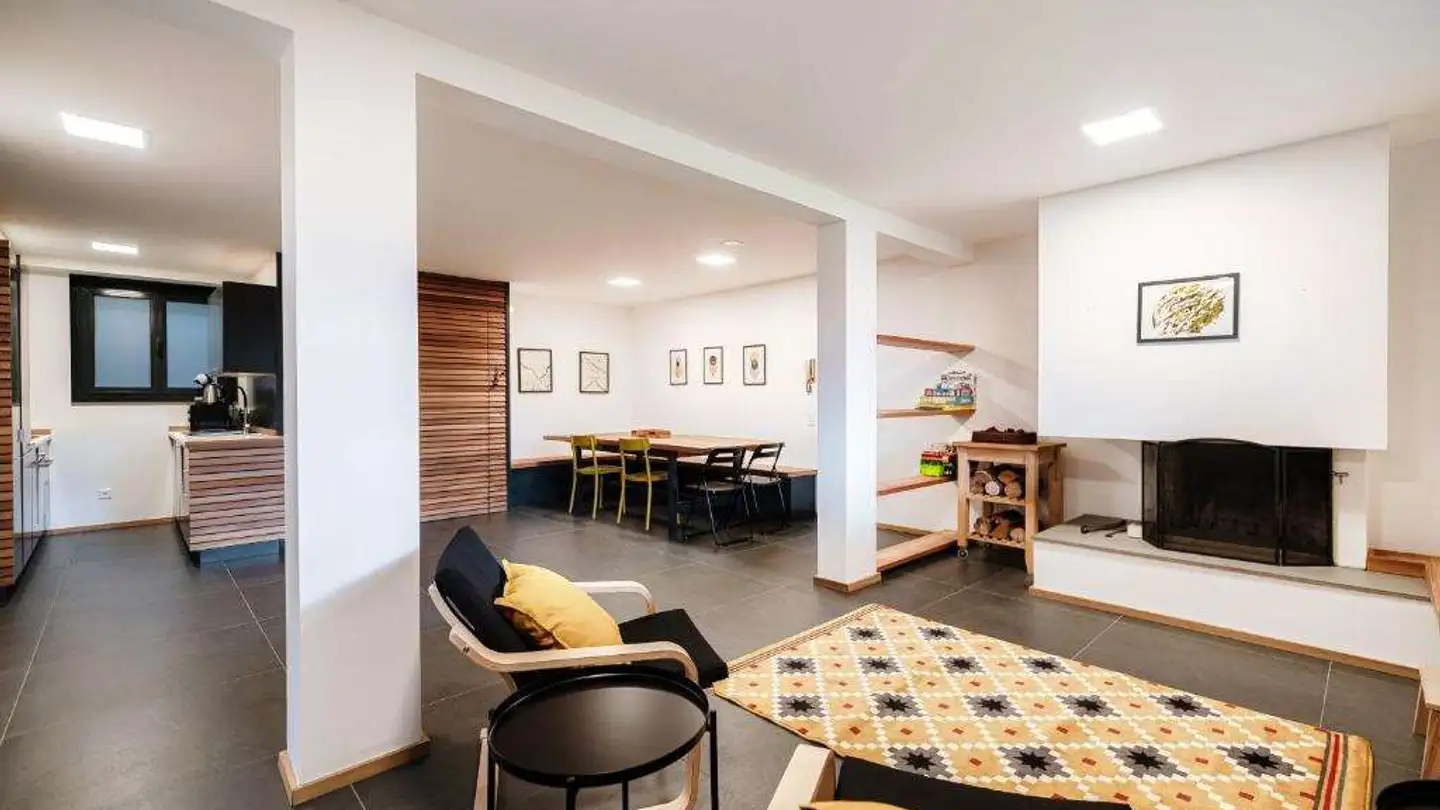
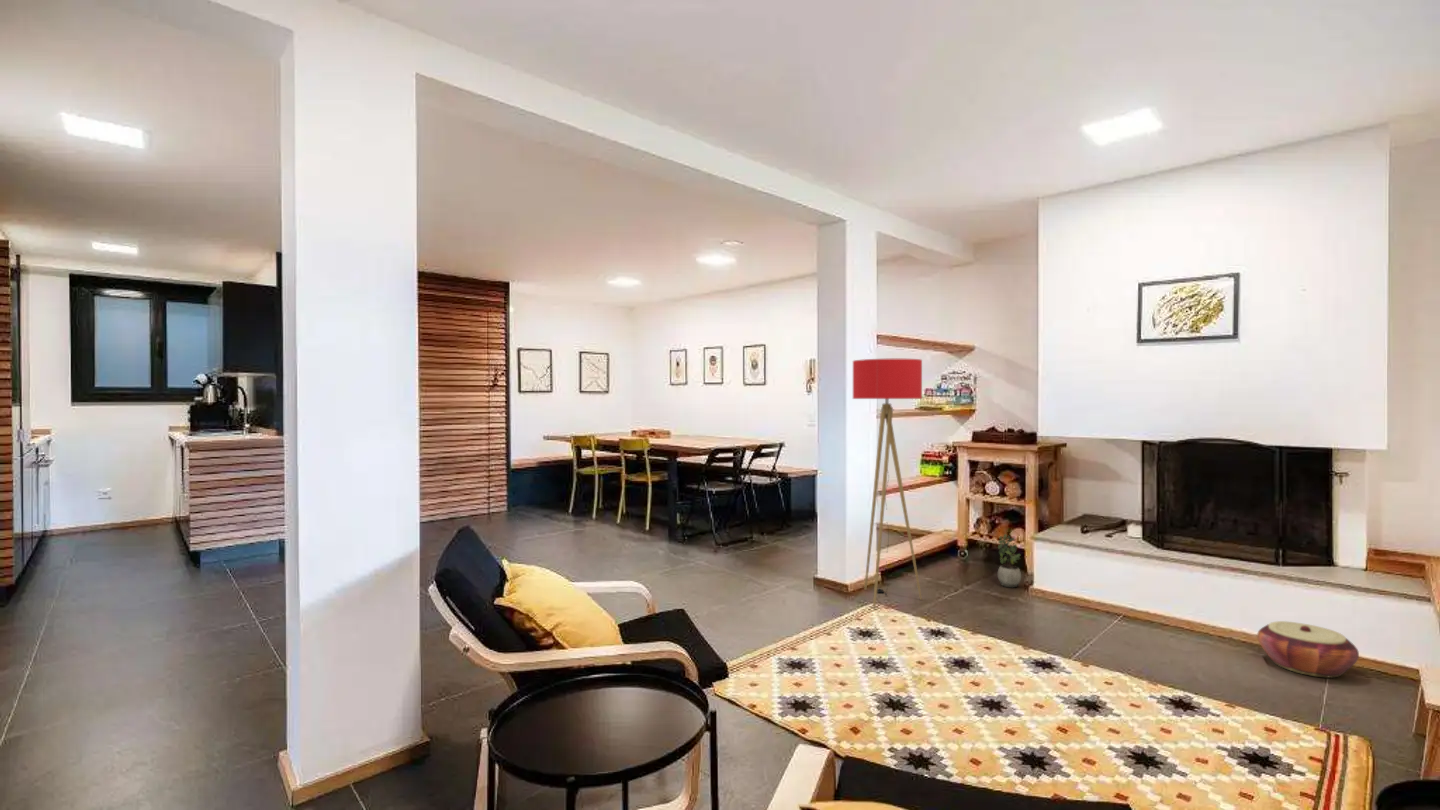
+ woven basket [1256,620,1360,679]
+ potted plant [997,533,1022,588]
+ floor lamp [852,358,923,609]
